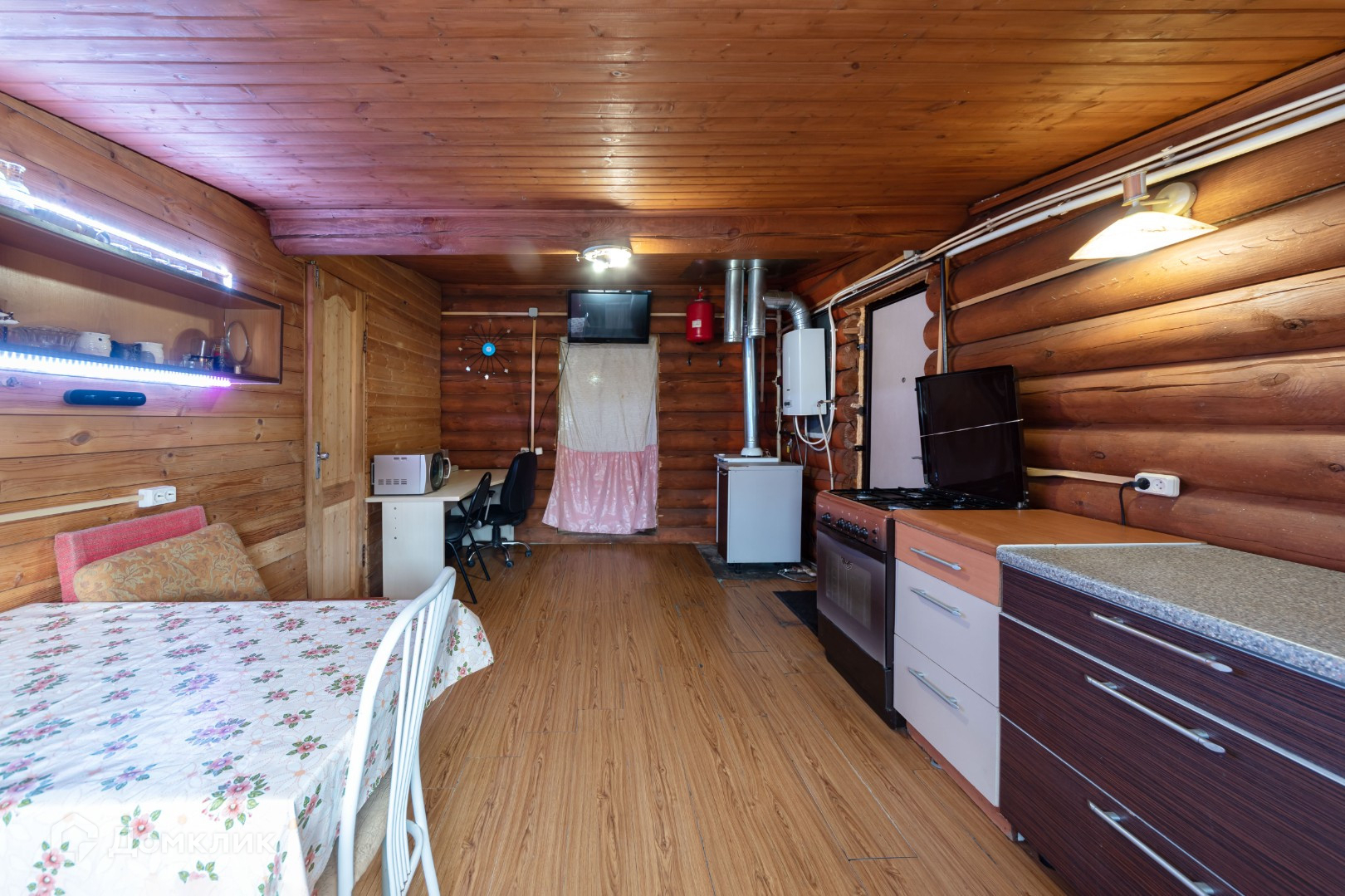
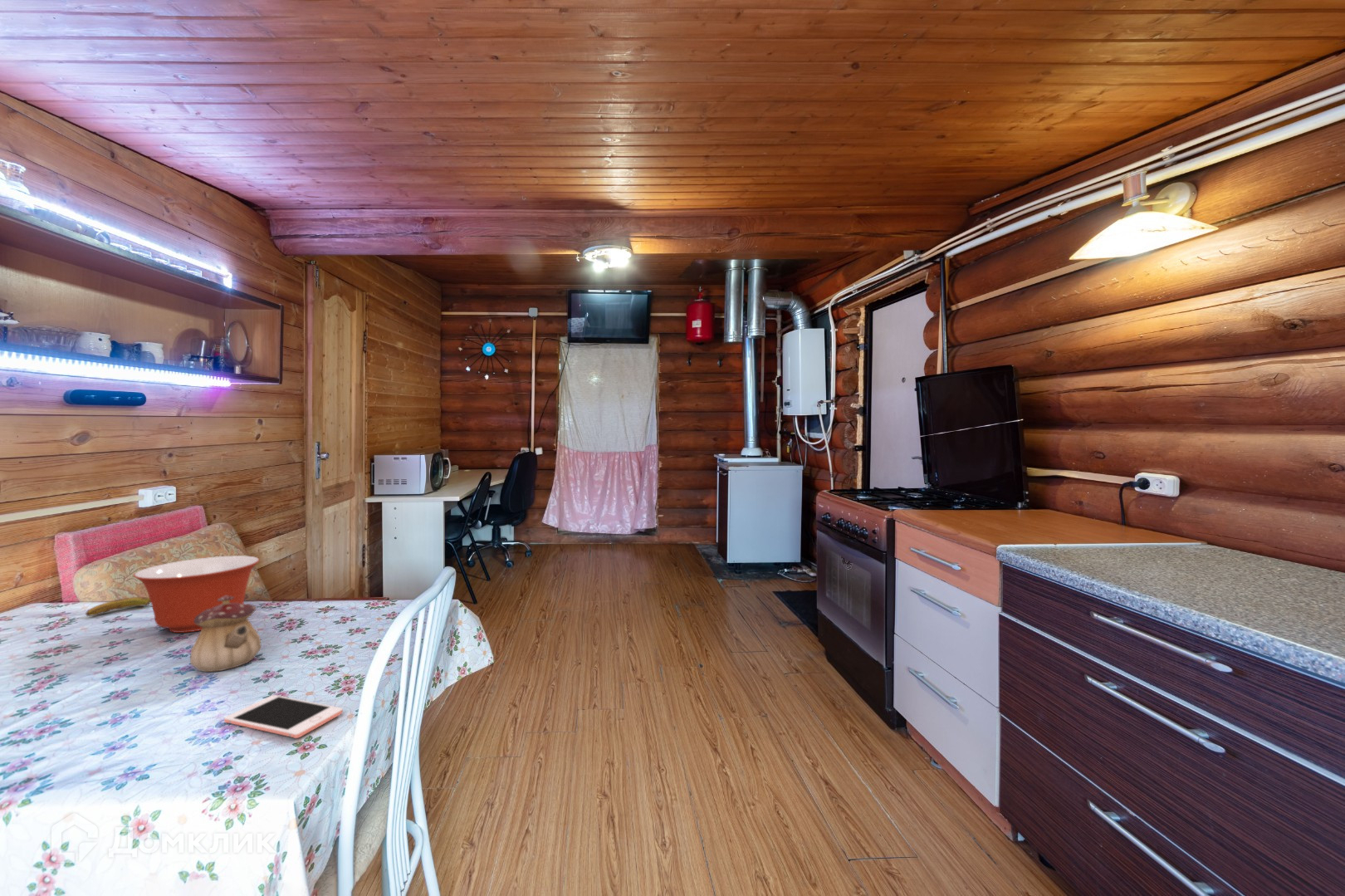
+ teapot [189,595,262,673]
+ mixing bowl [133,555,261,634]
+ banana [85,596,151,617]
+ cell phone [223,694,343,739]
